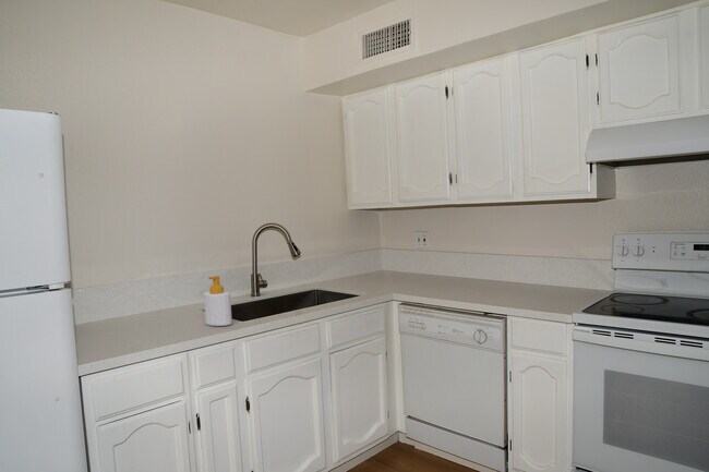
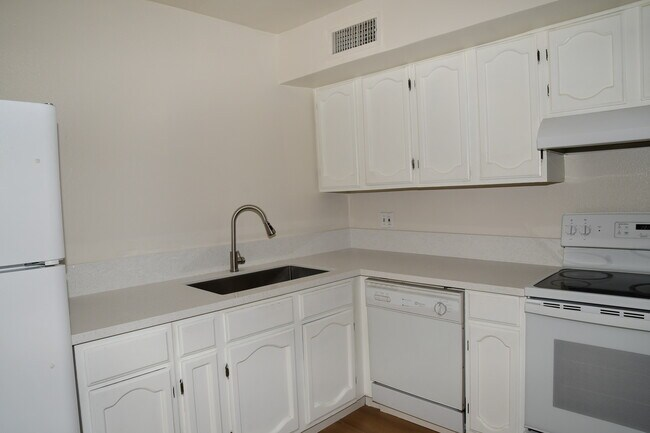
- soap bottle [203,275,233,327]
